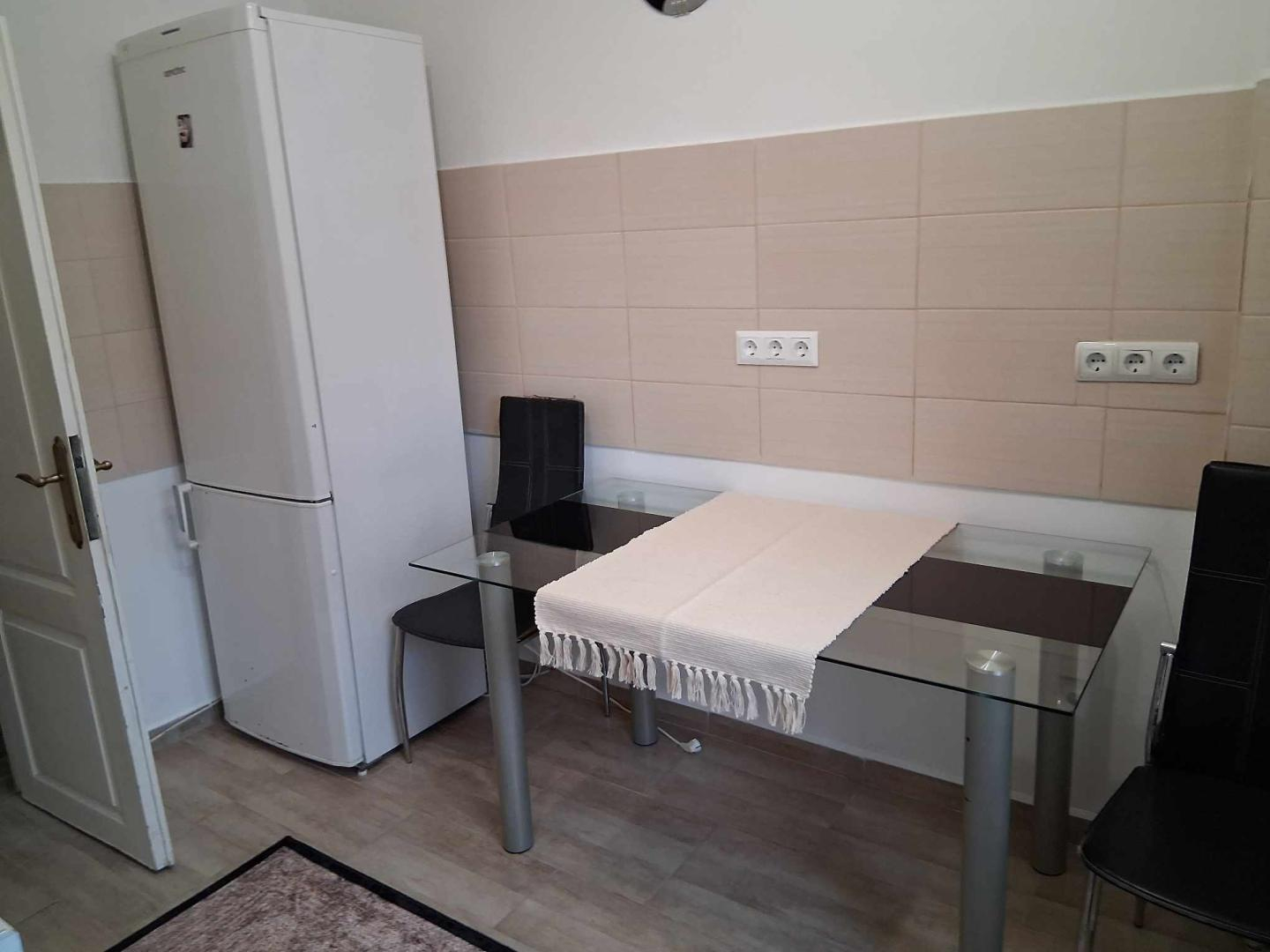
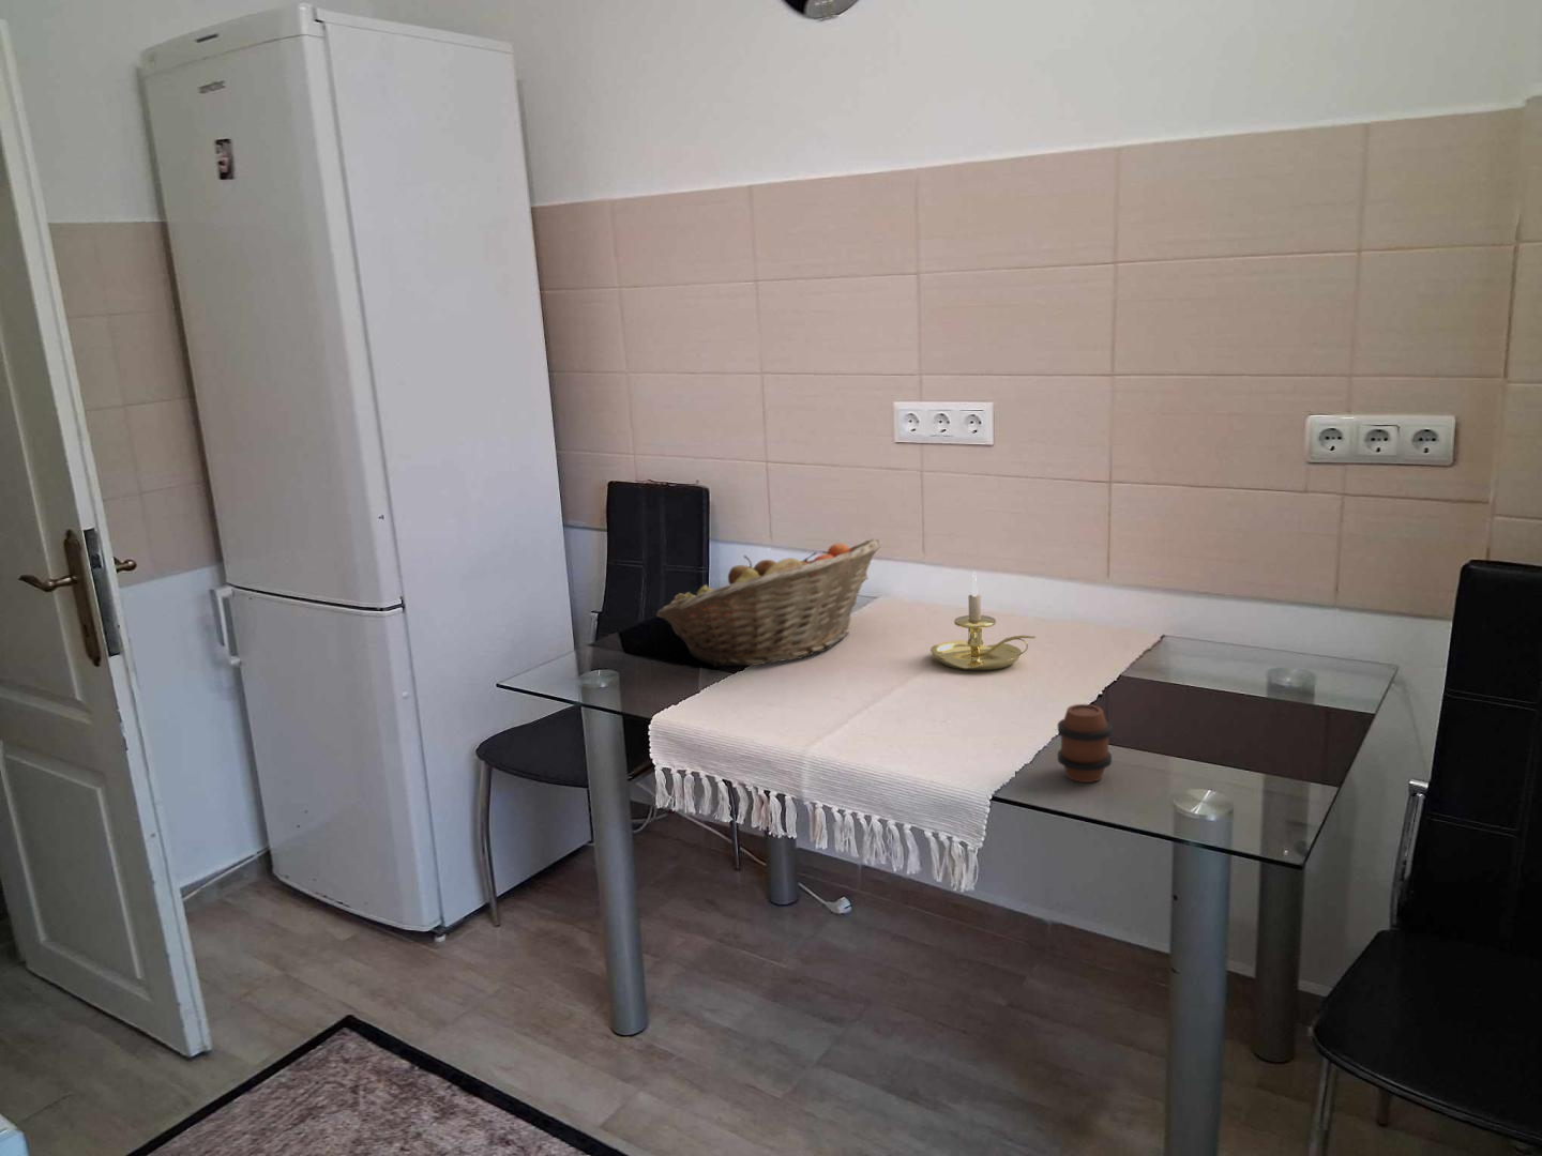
+ fruit basket [656,538,883,668]
+ candle holder [930,571,1037,672]
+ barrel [1056,703,1113,783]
